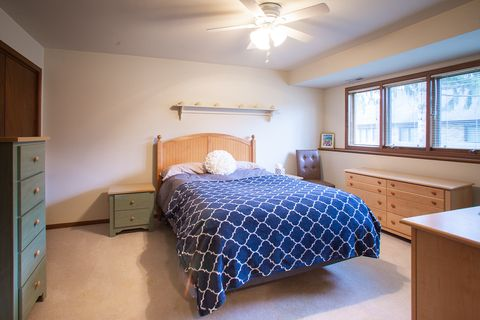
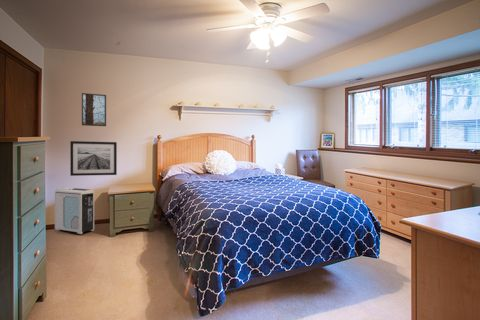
+ air purifier [54,187,95,235]
+ wall art [69,140,118,177]
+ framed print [81,92,107,127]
